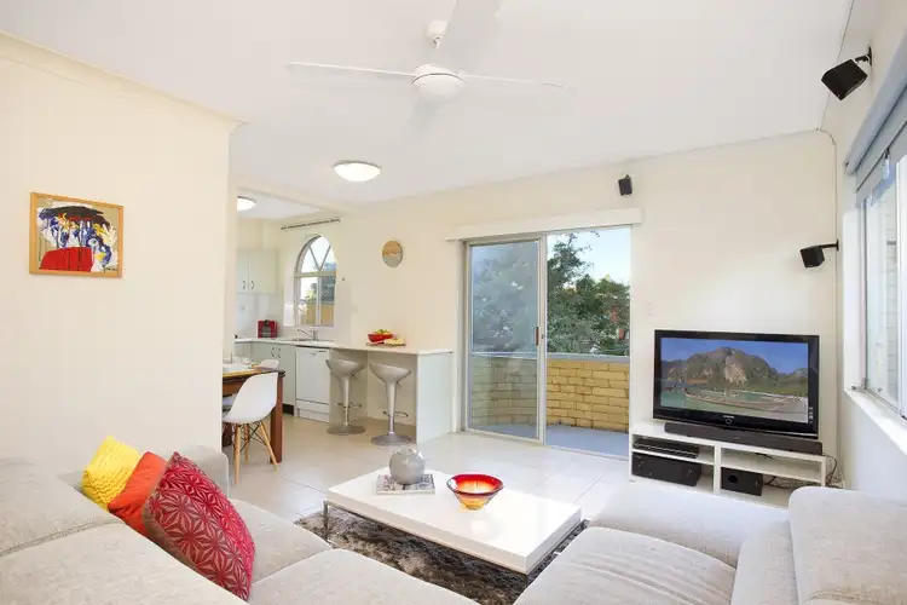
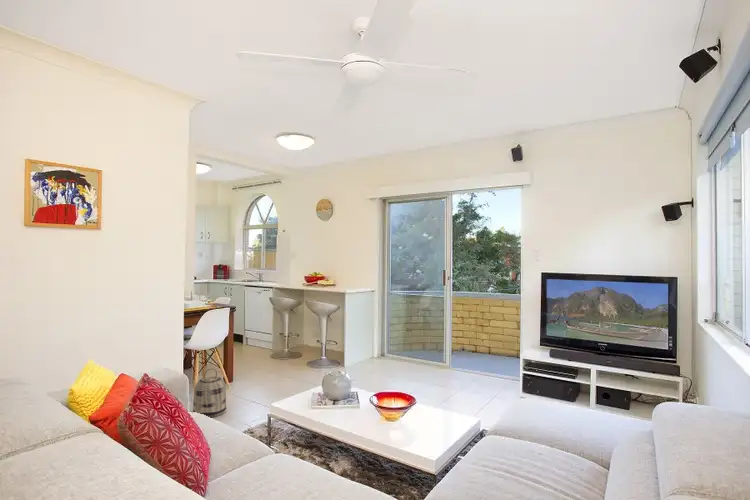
+ basket [192,368,228,419]
